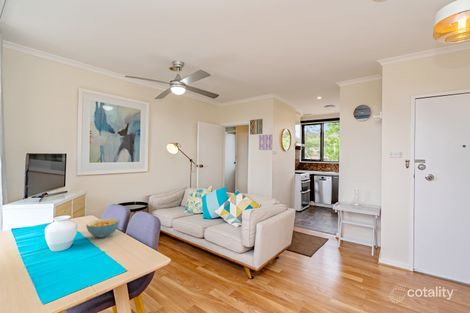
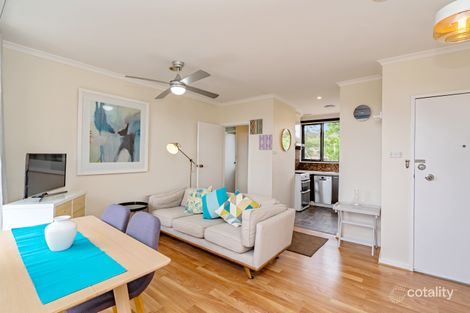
- cereal bowl [85,217,121,239]
